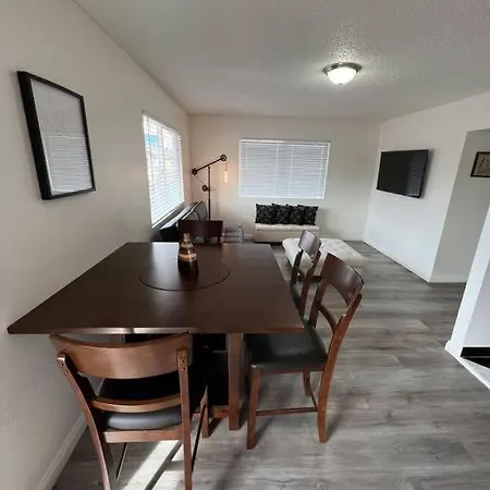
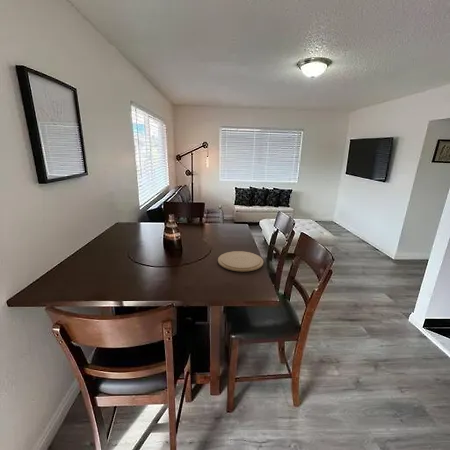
+ plate [217,250,264,273]
